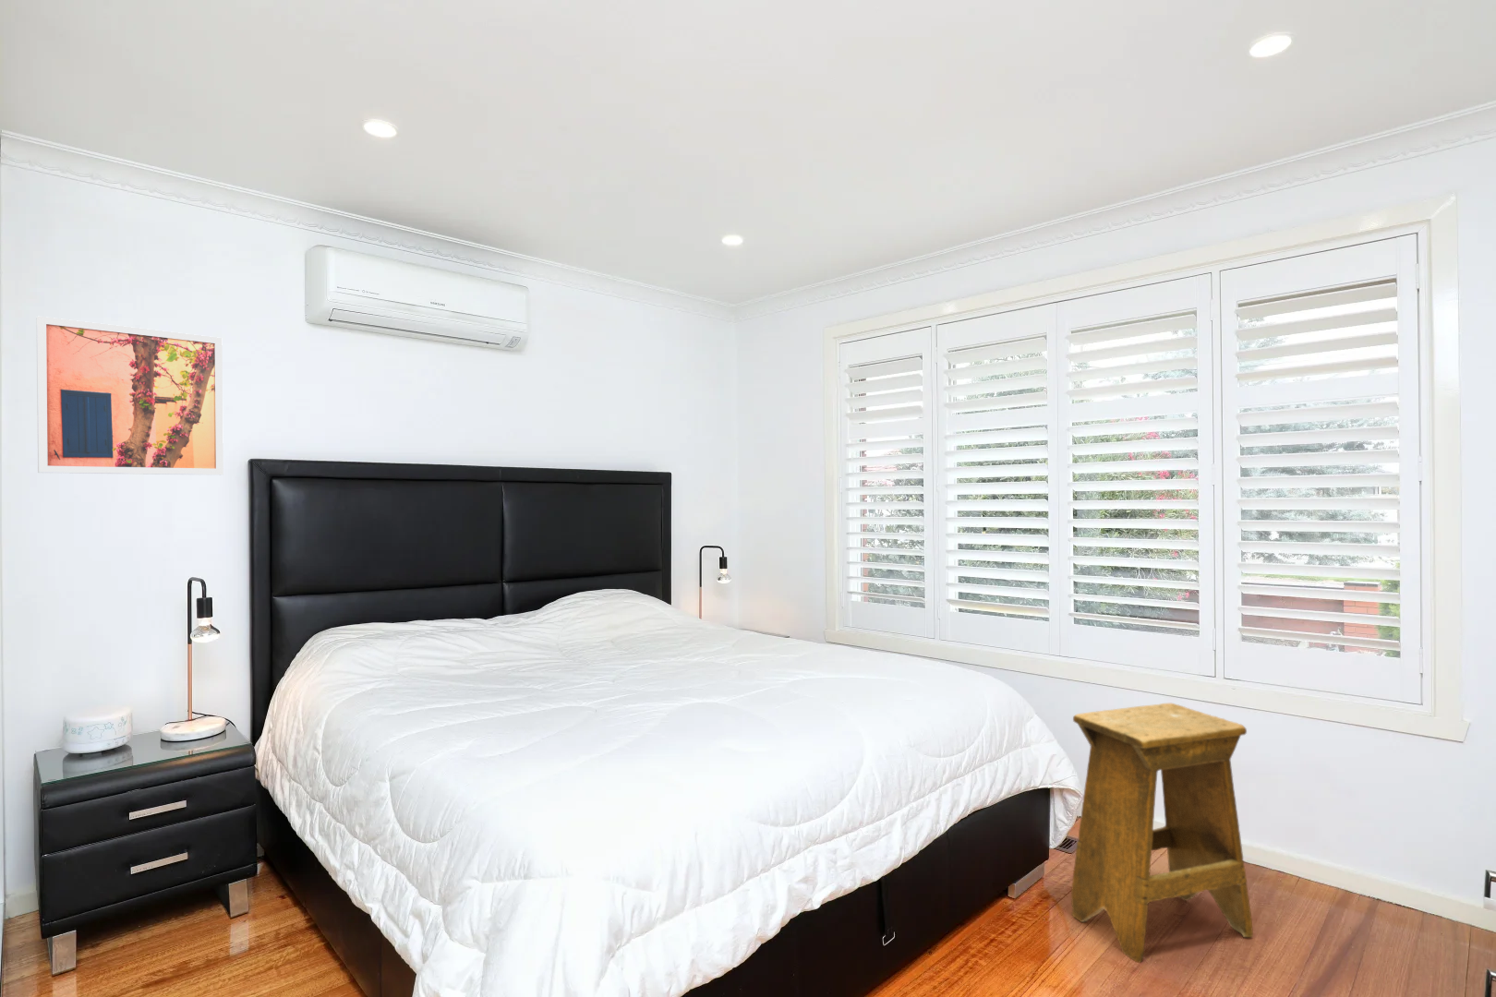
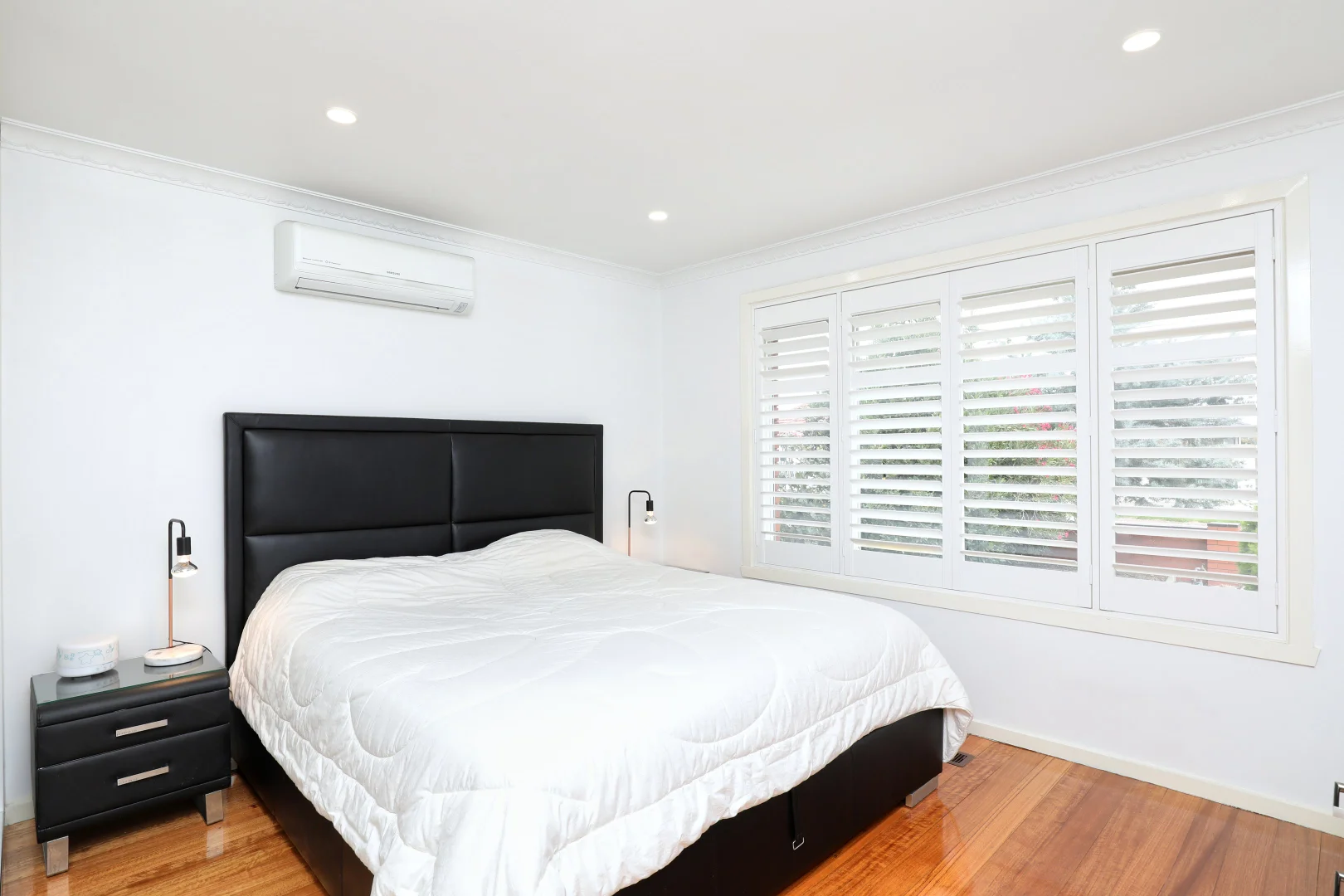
- wall art [36,315,225,475]
- stool [1071,702,1254,964]
